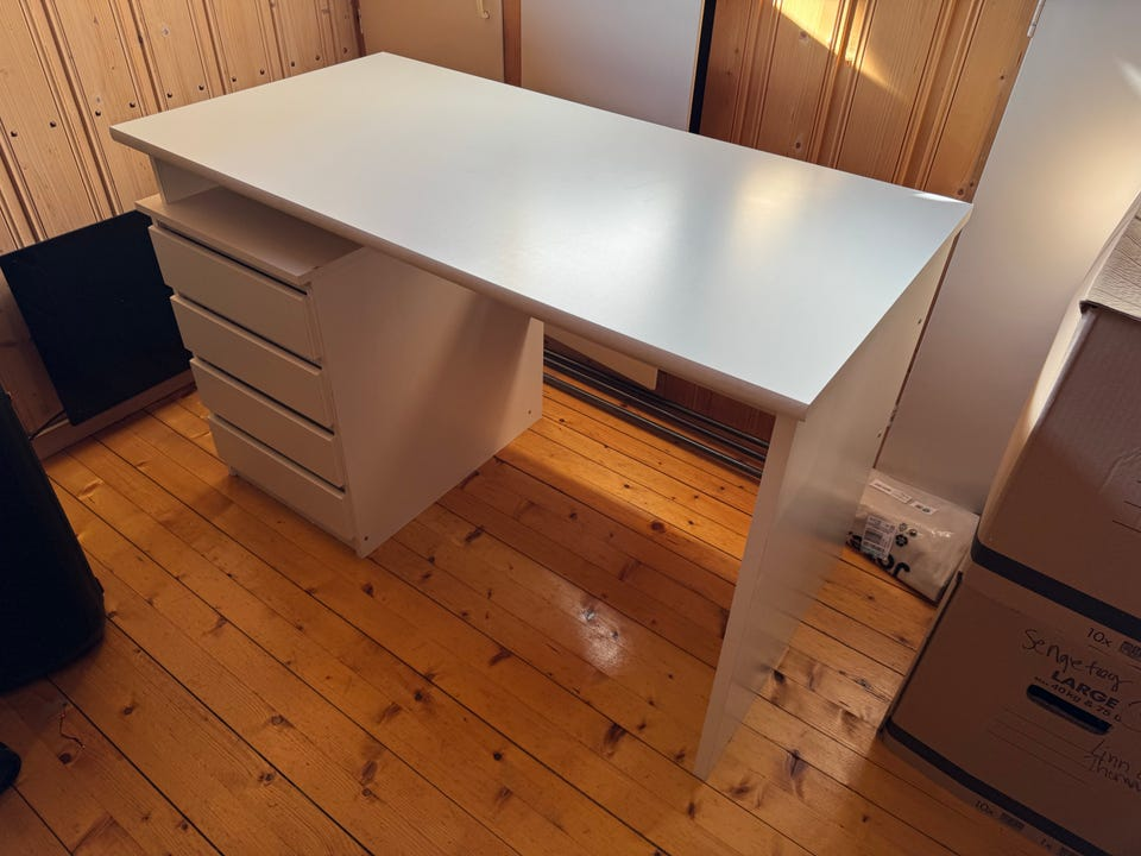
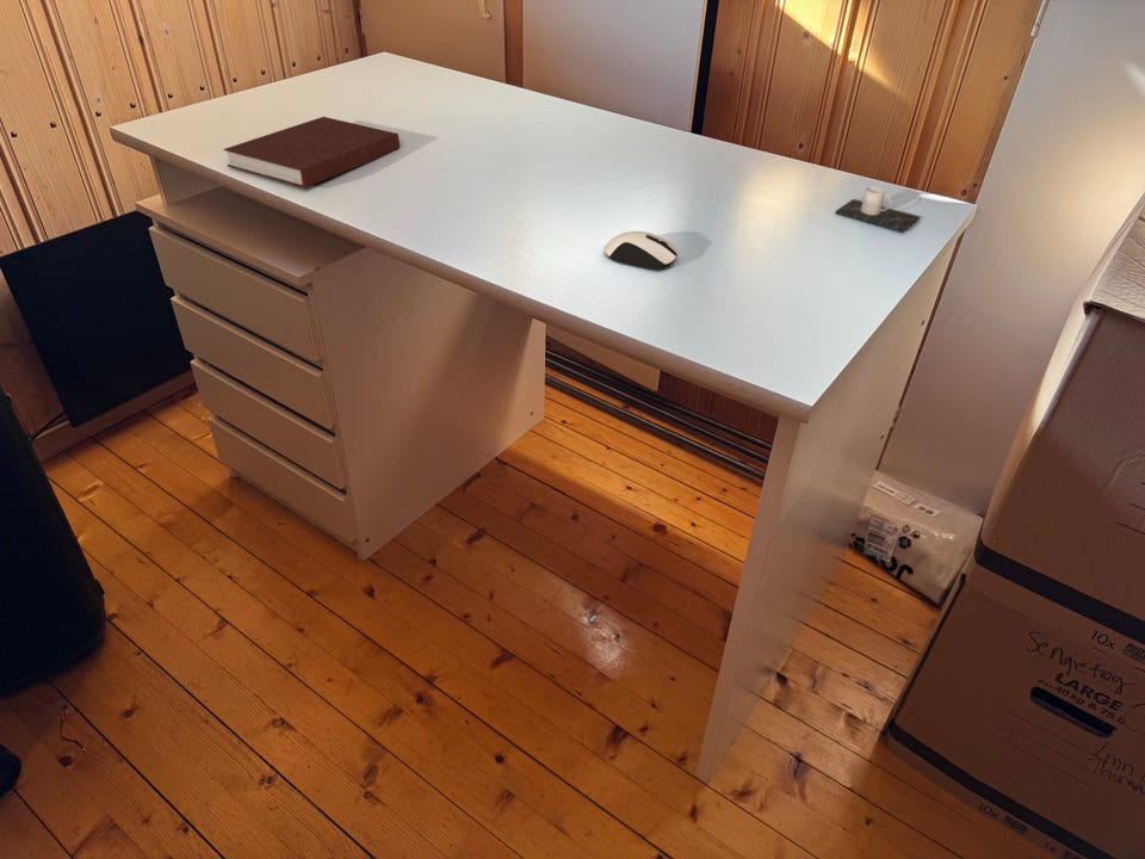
+ computer mouse [604,230,680,271]
+ mug [834,186,922,233]
+ notebook [222,116,401,189]
